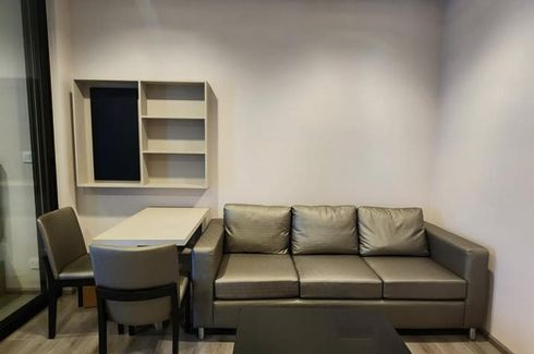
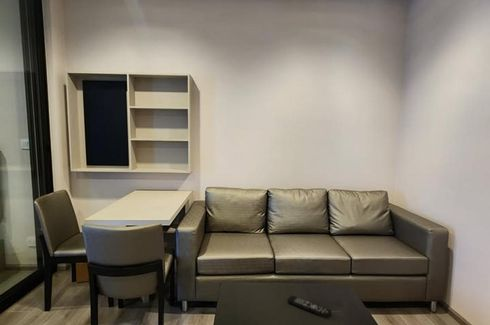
+ remote control [286,295,332,319]
